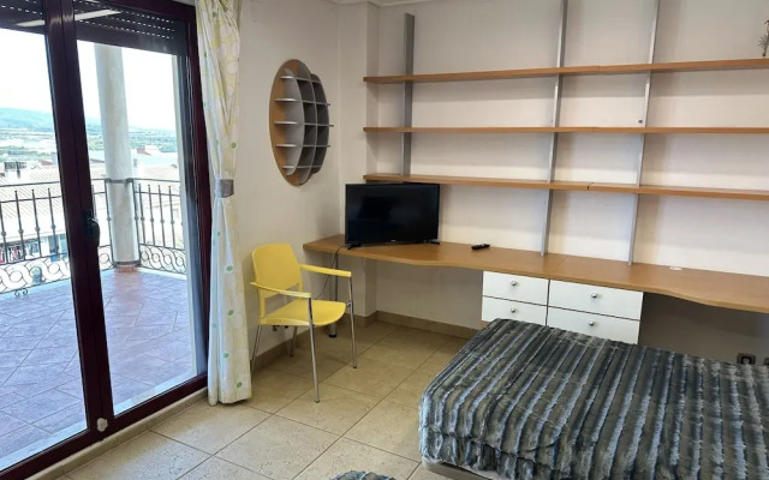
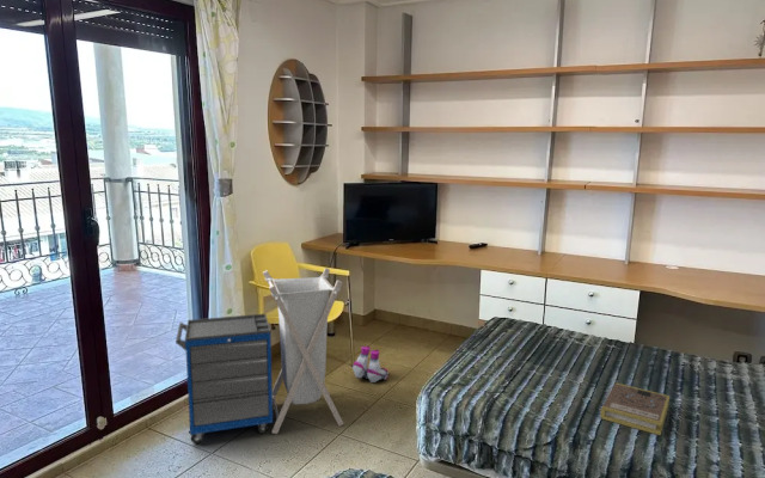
+ boots [351,345,390,384]
+ cabinet [175,313,274,445]
+ laundry hamper [262,266,344,435]
+ book [599,381,671,436]
